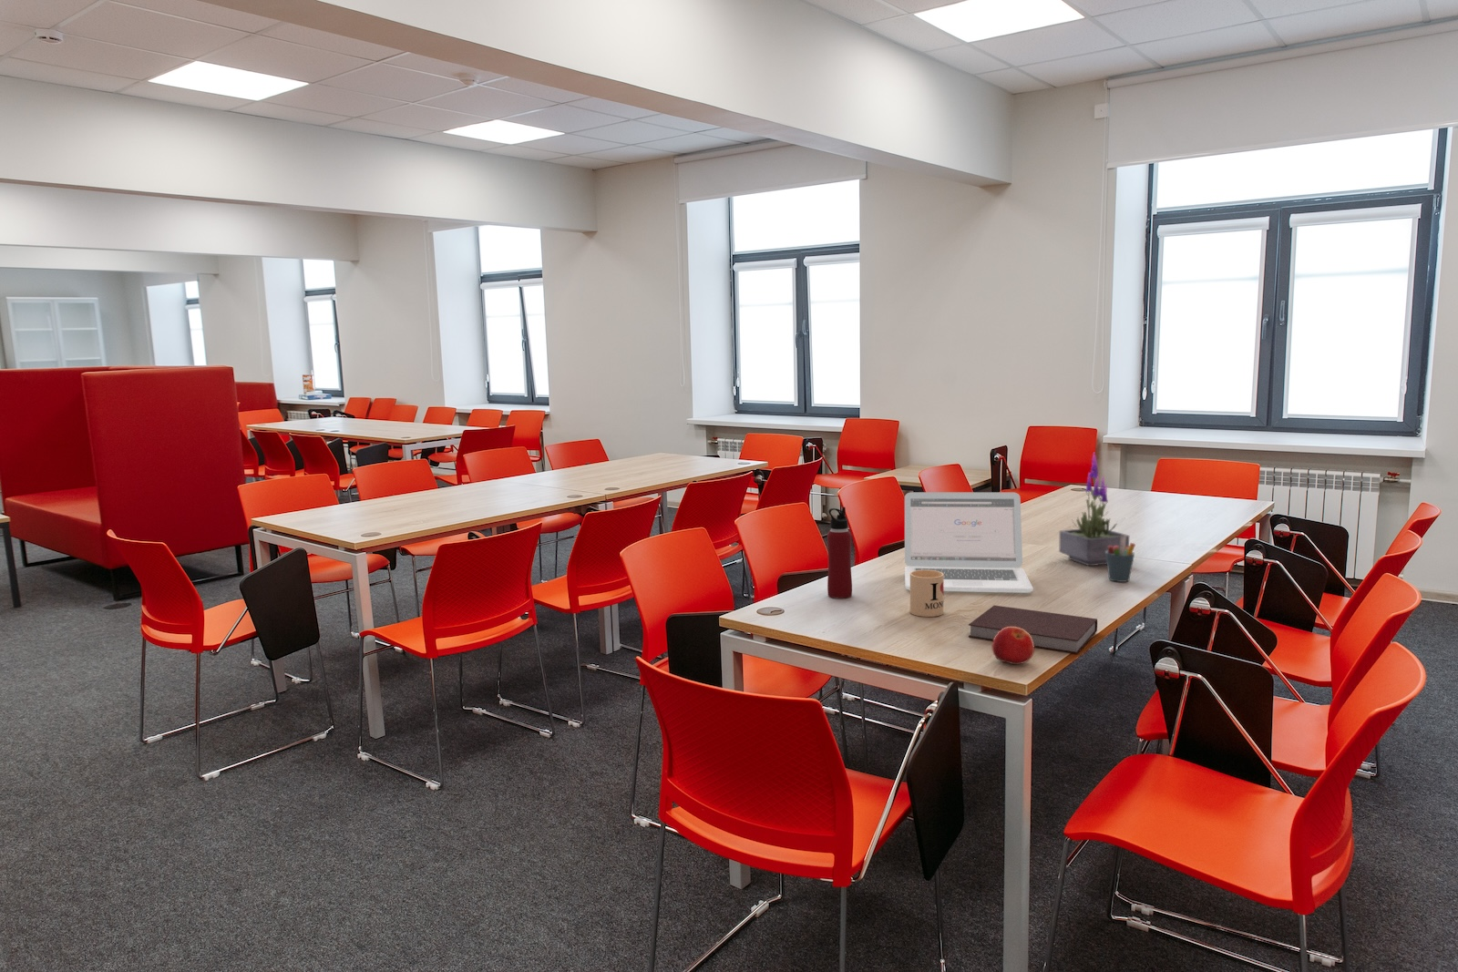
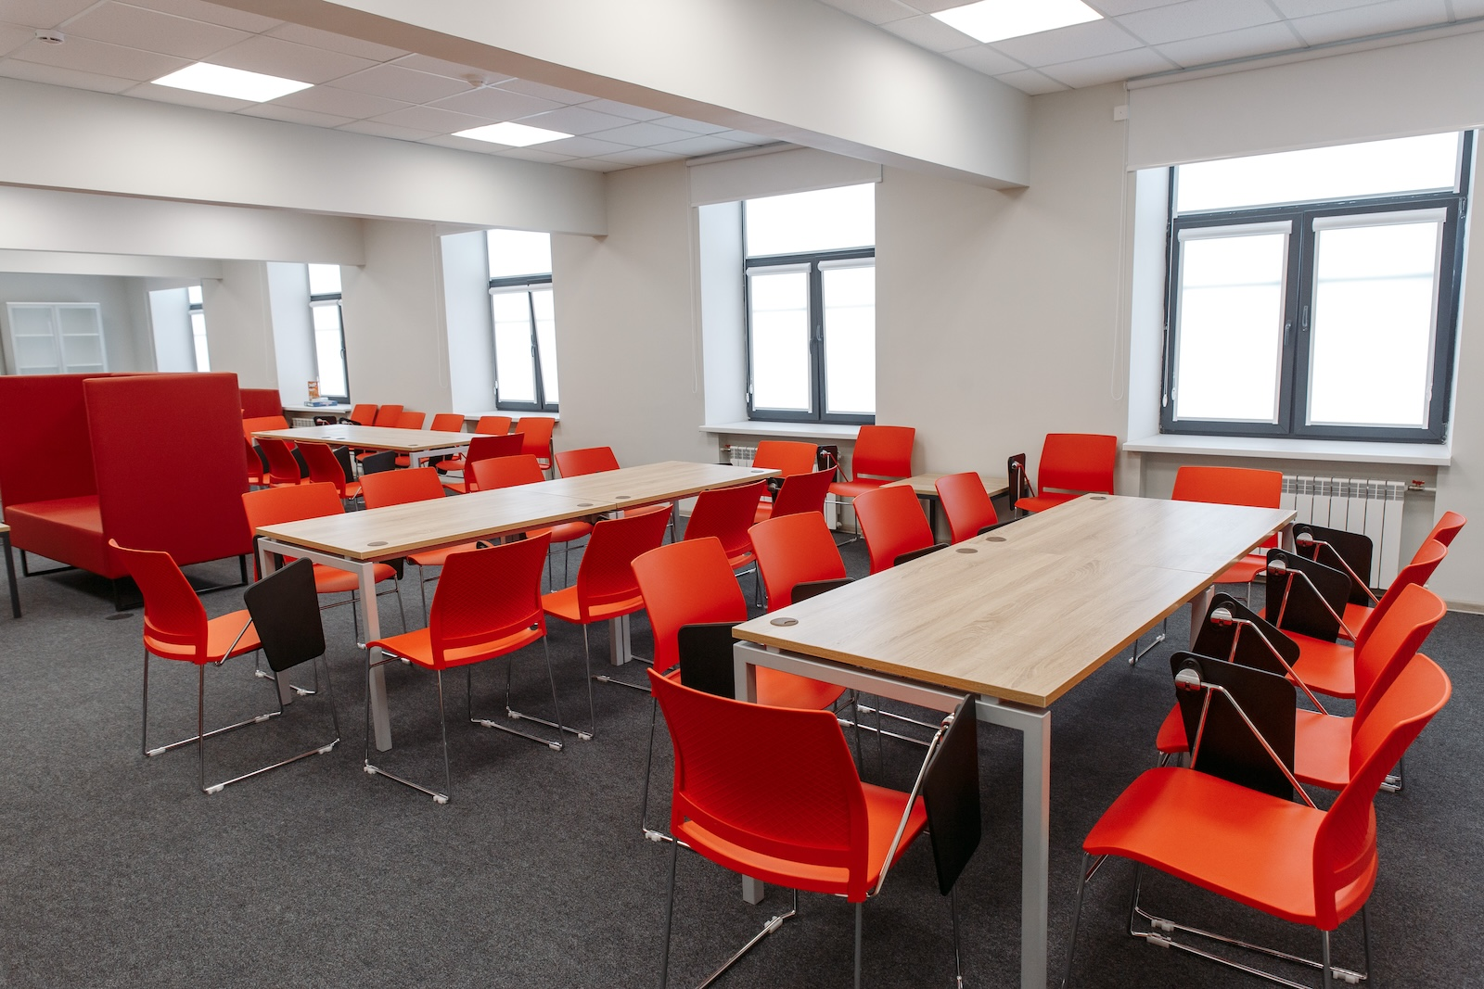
- notebook [968,605,1098,655]
- pen holder [1105,535,1136,583]
- laptop [904,491,1034,594]
- water bottle [827,507,853,600]
- apple [992,627,1035,665]
- potted plant [1058,452,1130,566]
- mug [909,571,945,617]
